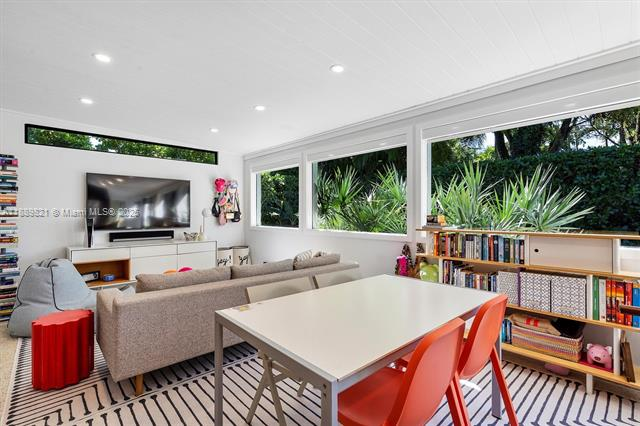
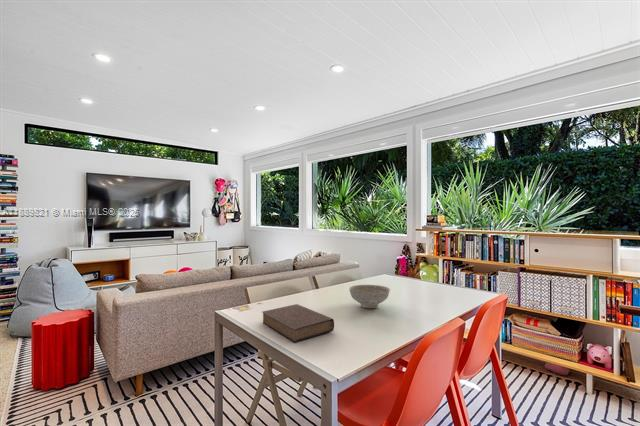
+ decorative bowl [348,284,391,309]
+ book [261,303,335,344]
